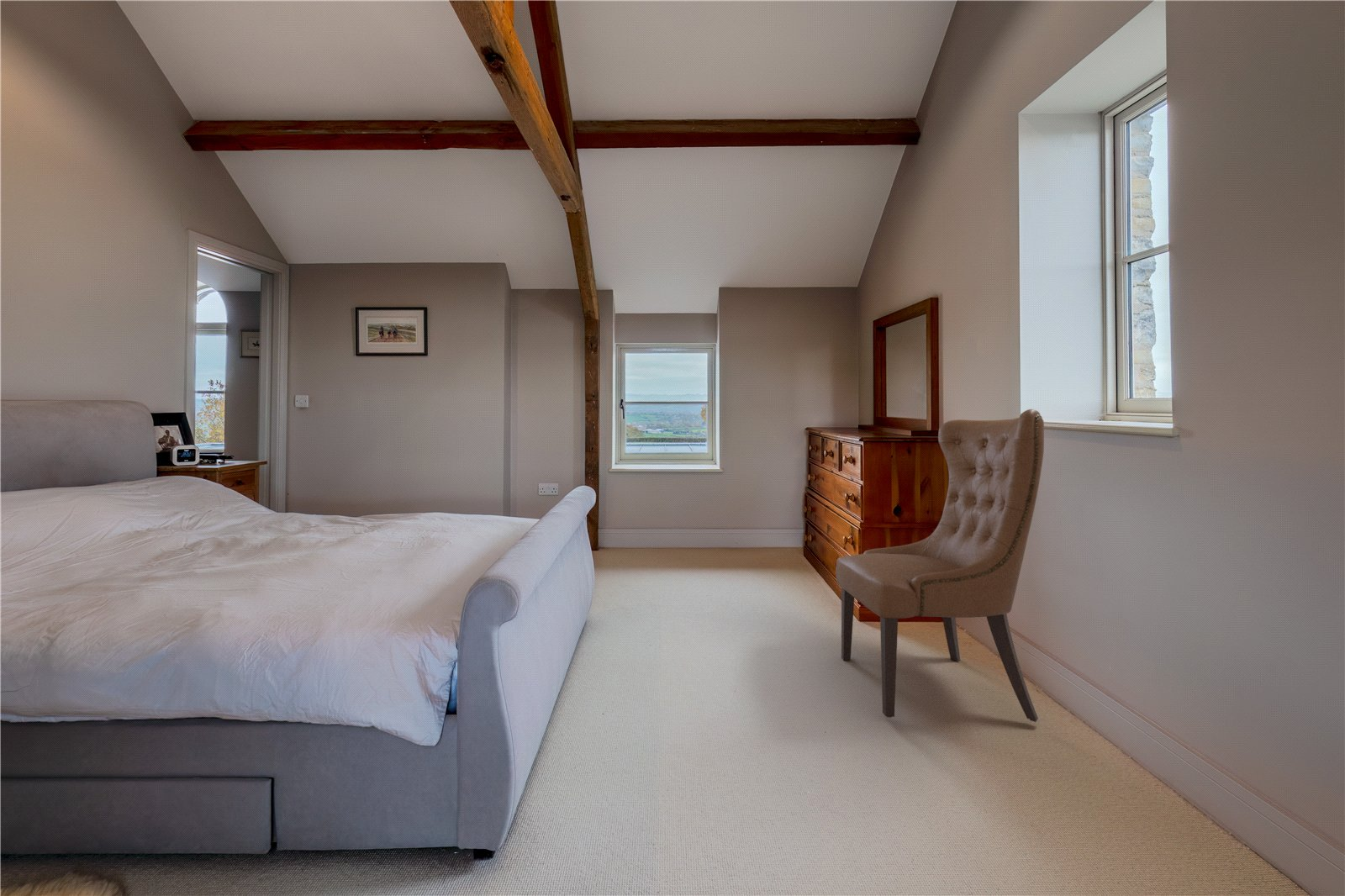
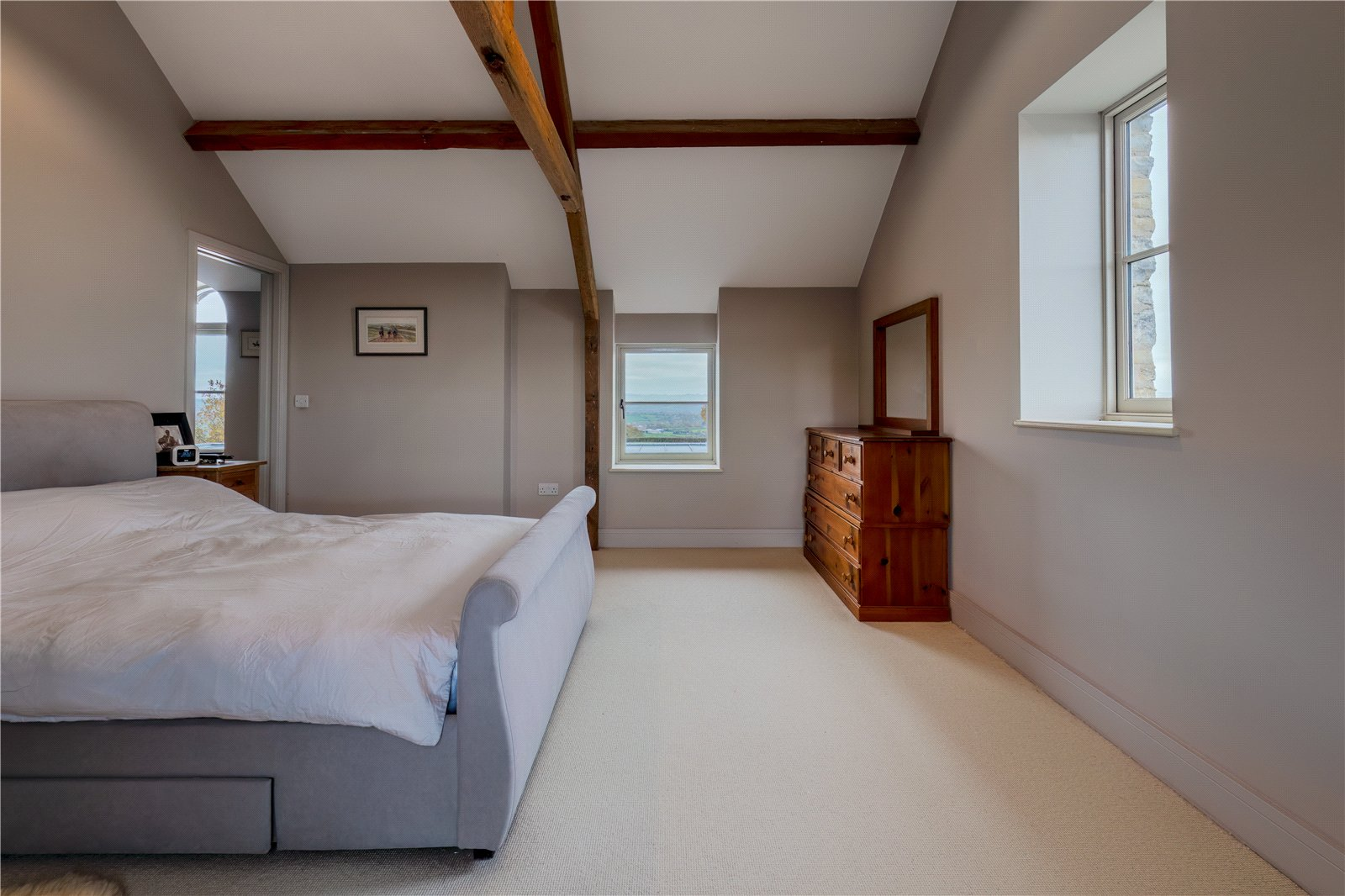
- chair [836,408,1045,723]
